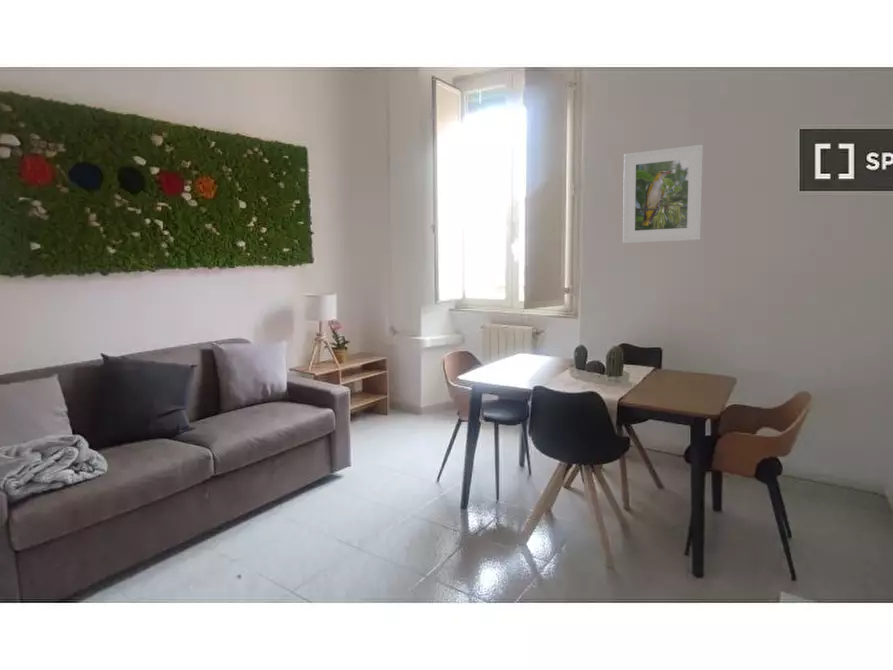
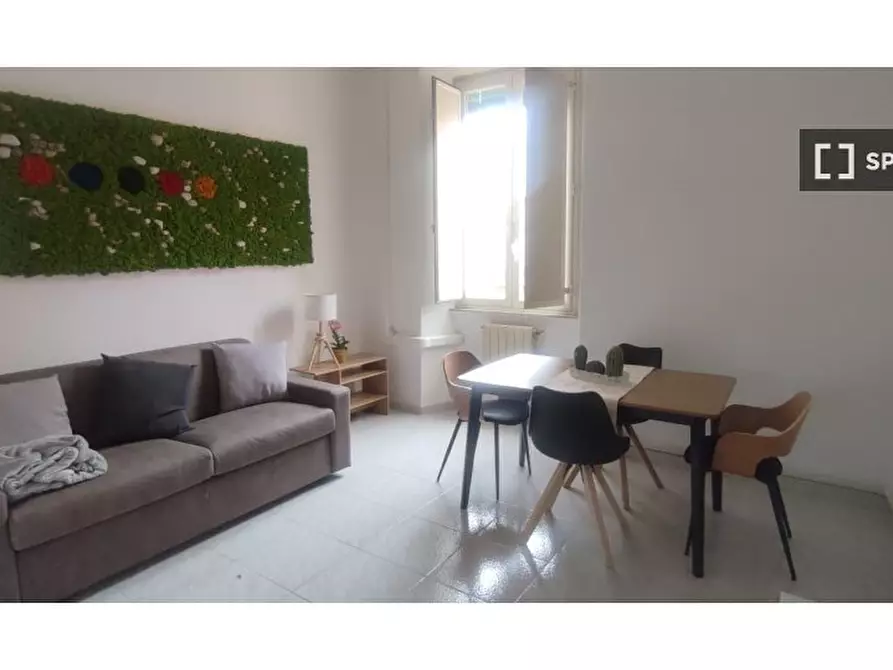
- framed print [622,144,704,244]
